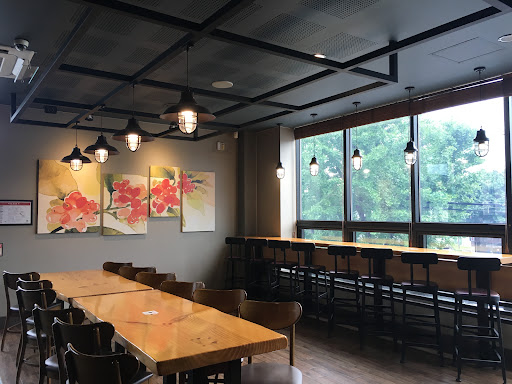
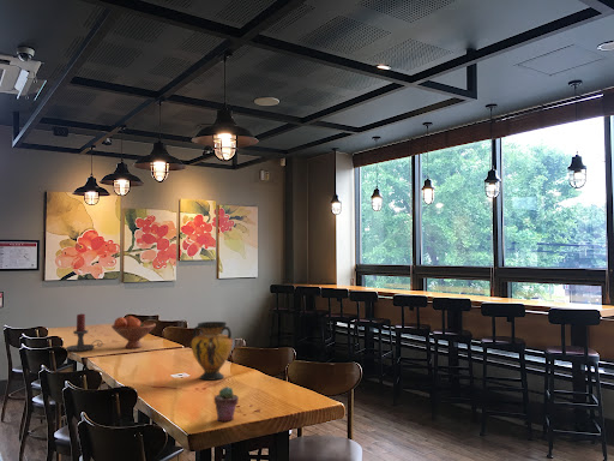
+ vase [191,321,234,382]
+ candle holder [65,312,103,353]
+ fruit bowl [110,315,157,349]
+ potted succulent [213,385,240,423]
